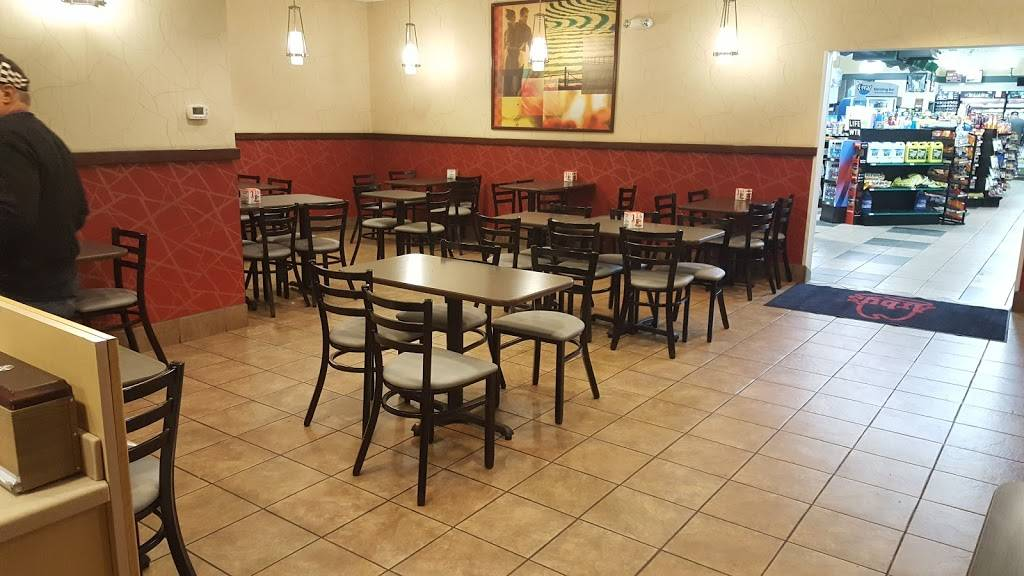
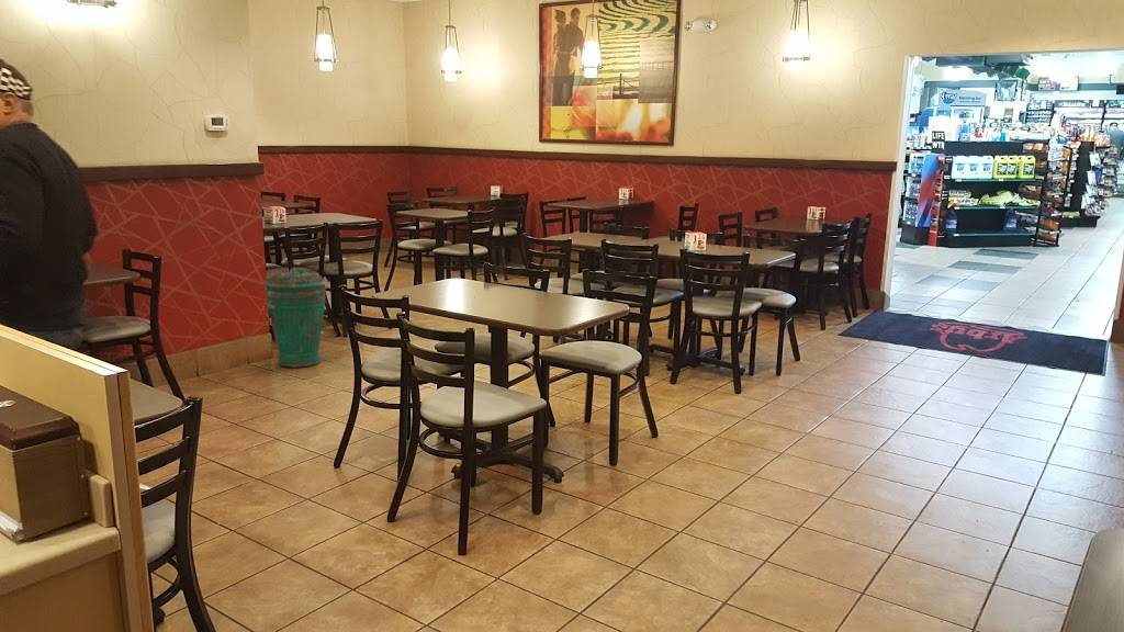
+ trash can [262,268,329,369]
